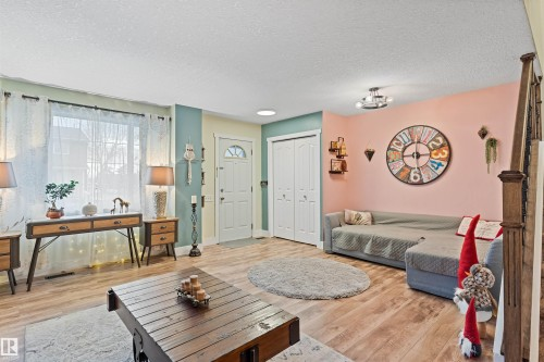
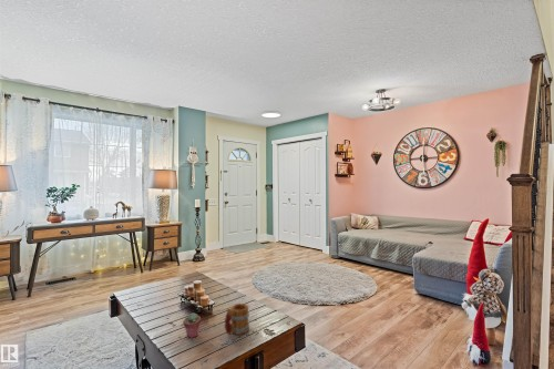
+ mug [224,303,250,336]
+ potted succulent [182,312,202,339]
